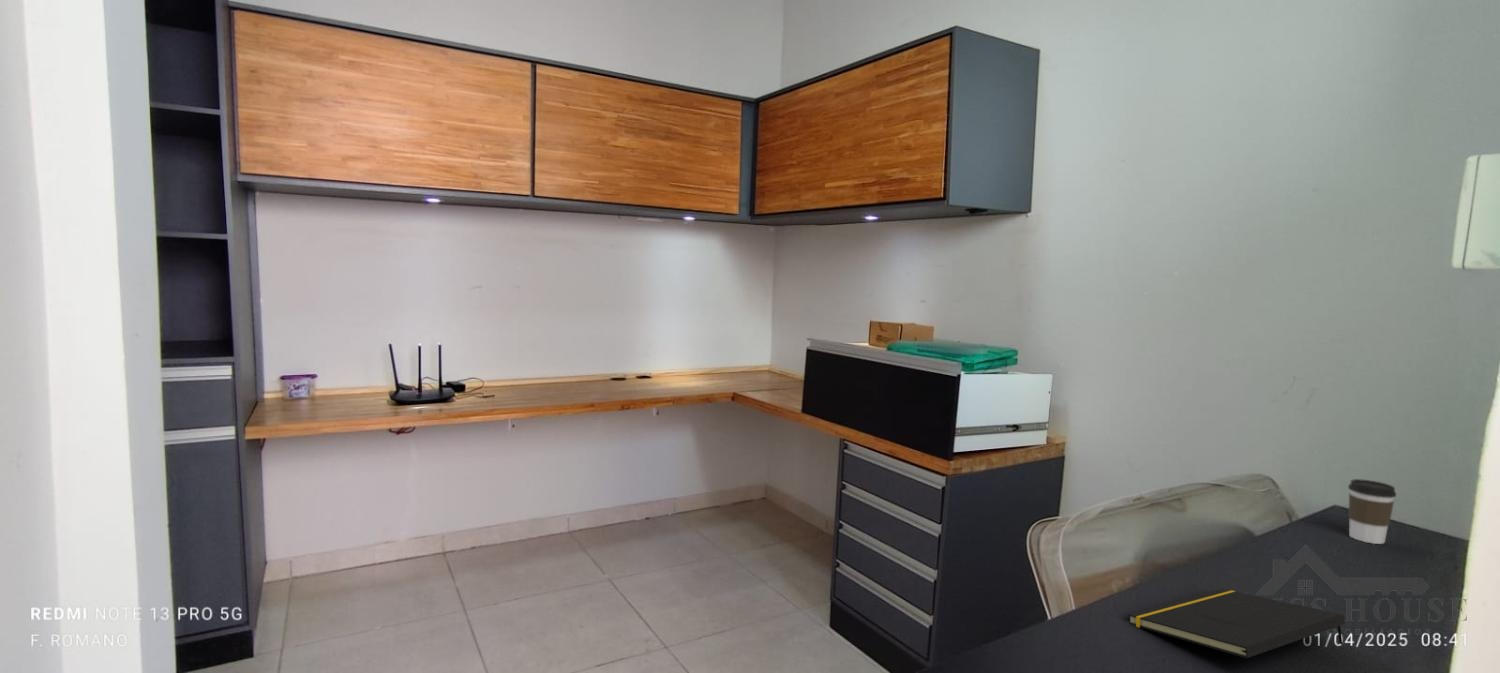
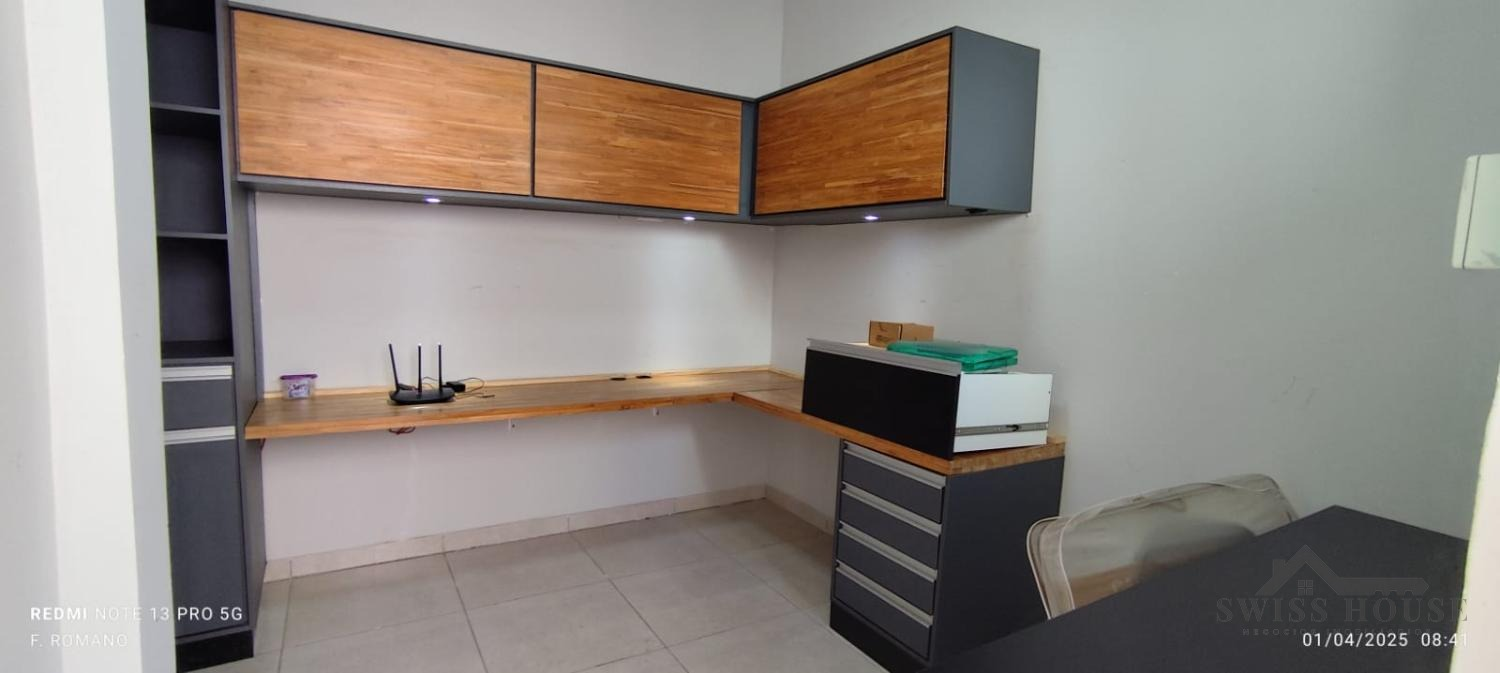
- notepad [1126,588,1346,659]
- coffee cup [1347,478,1397,545]
